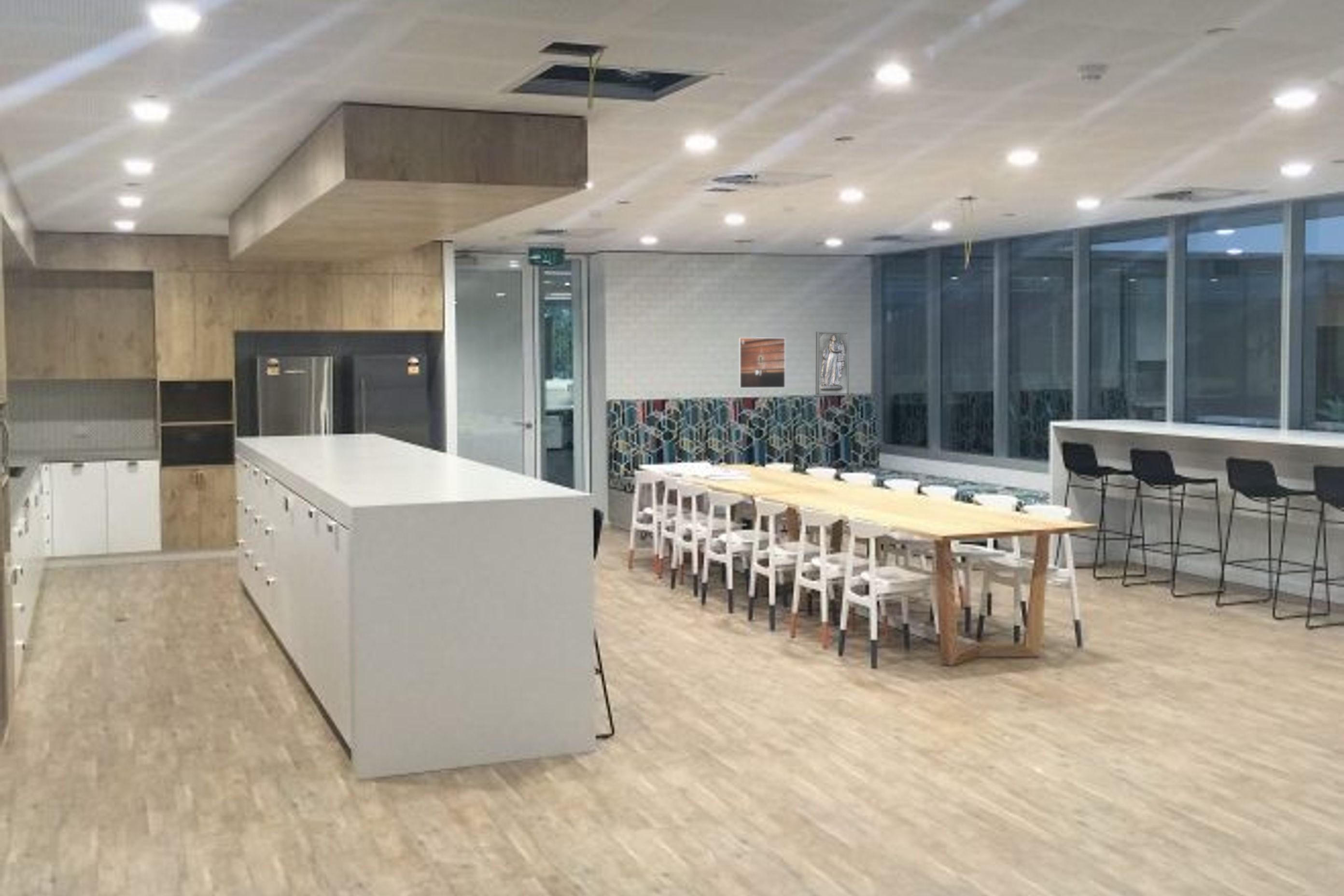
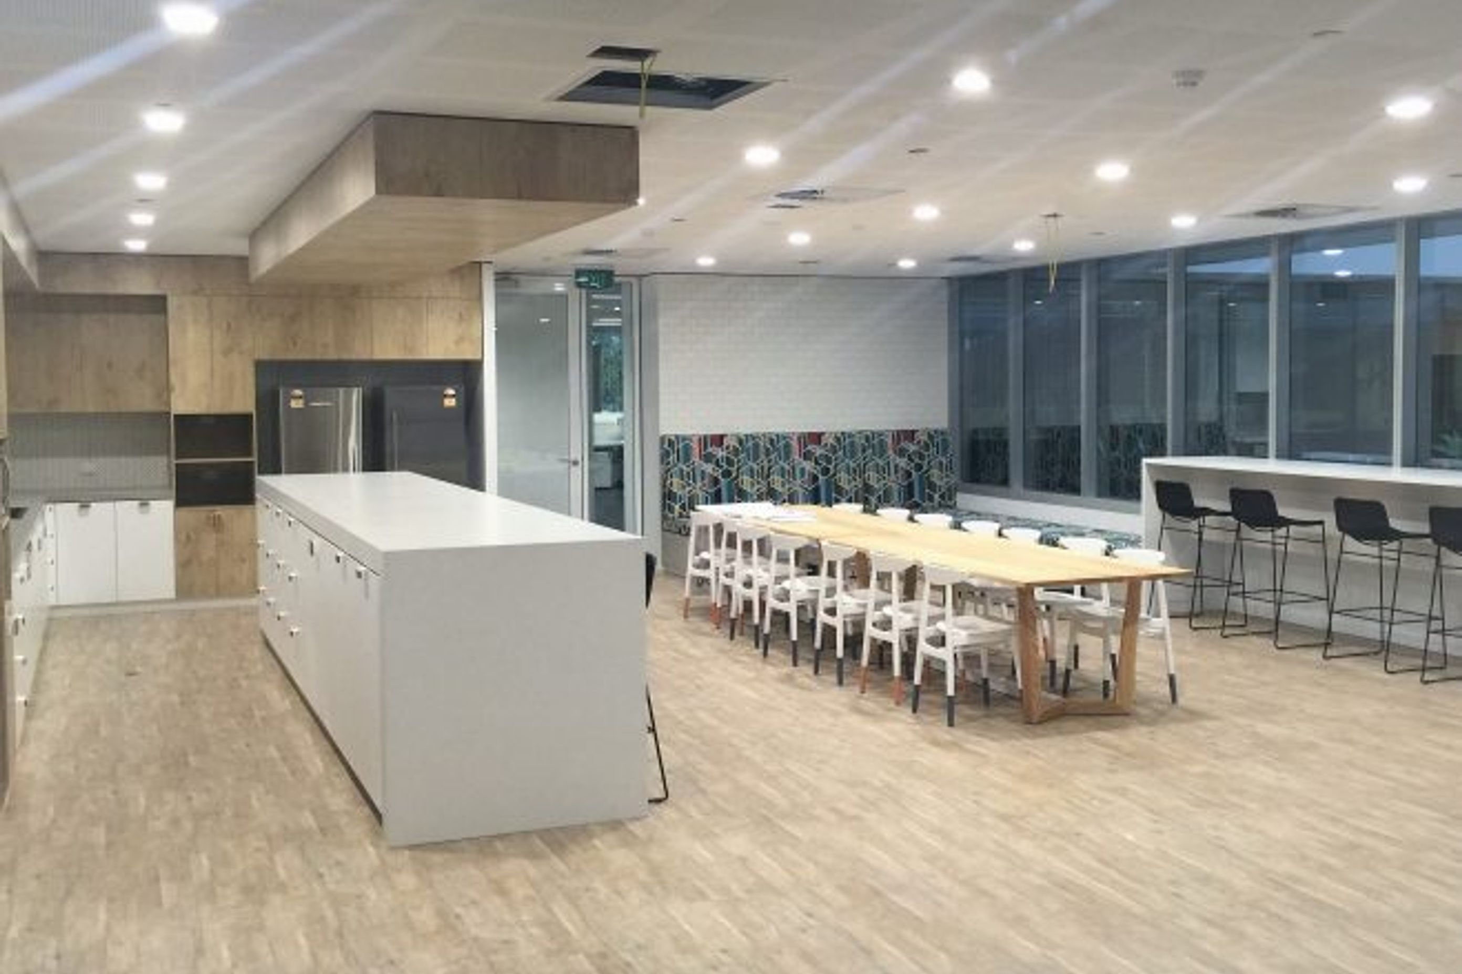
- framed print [738,337,786,389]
- relief panel [815,331,850,395]
